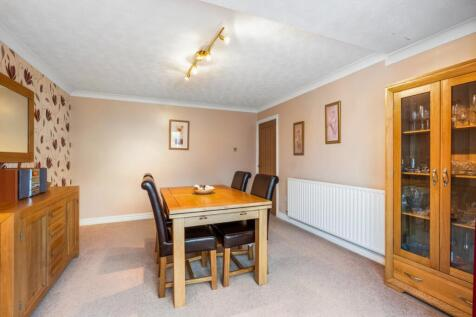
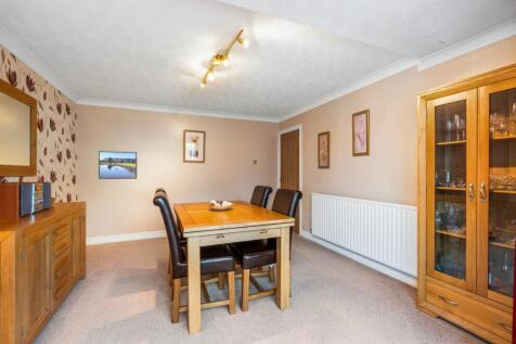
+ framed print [98,150,138,180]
